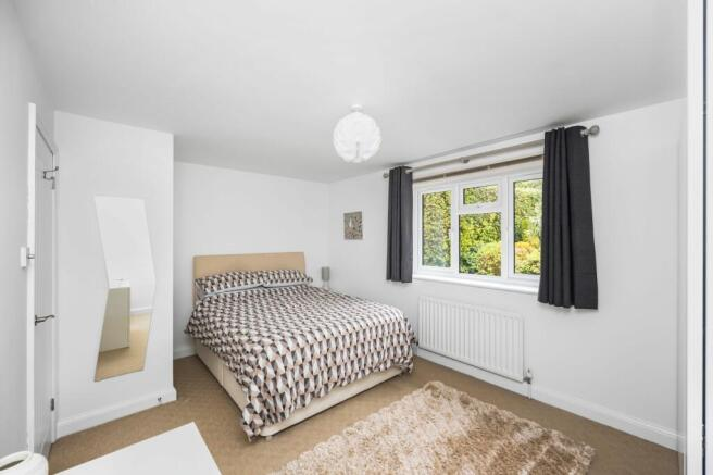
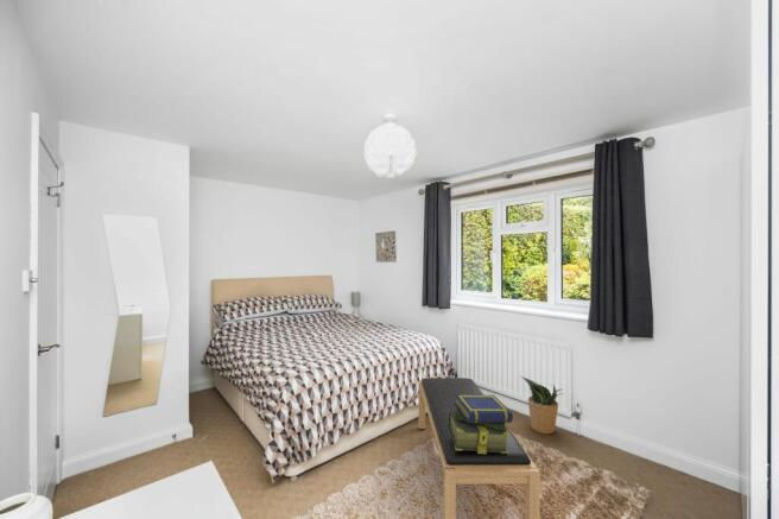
+ stack of books [449,394,514,454]
+ bench [418,376,542,519]
+ potted plant [520,375,565,435]
